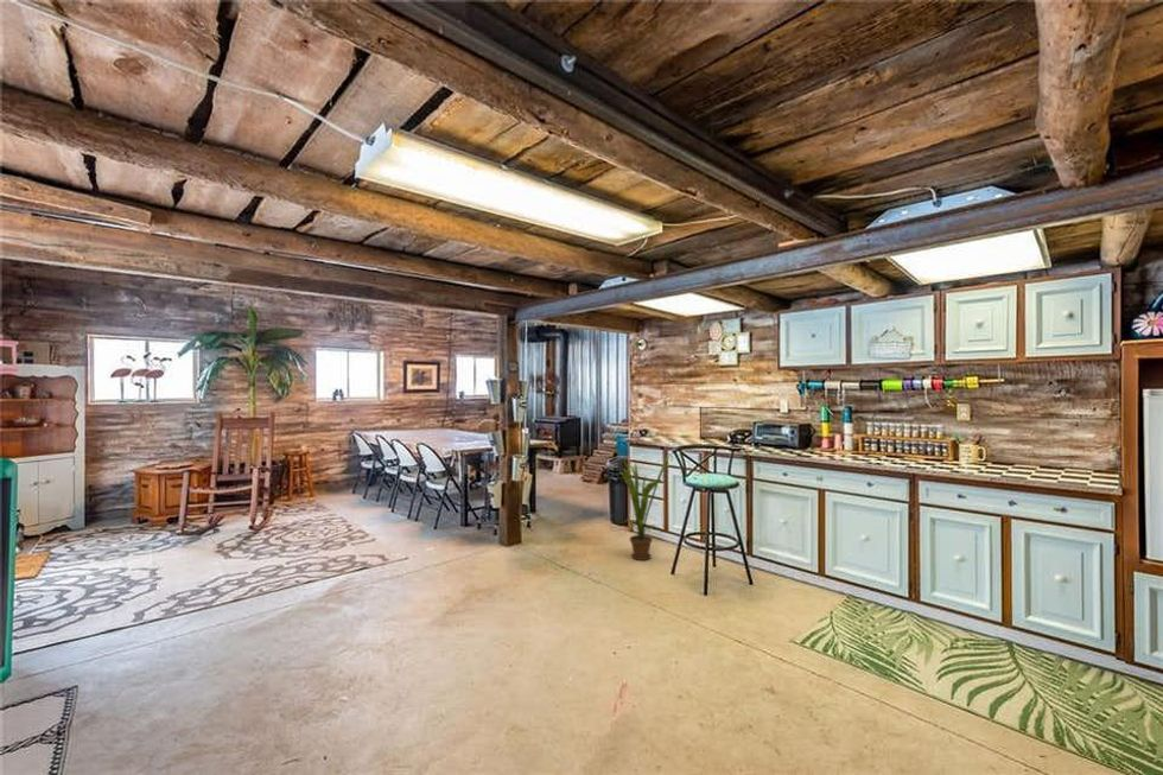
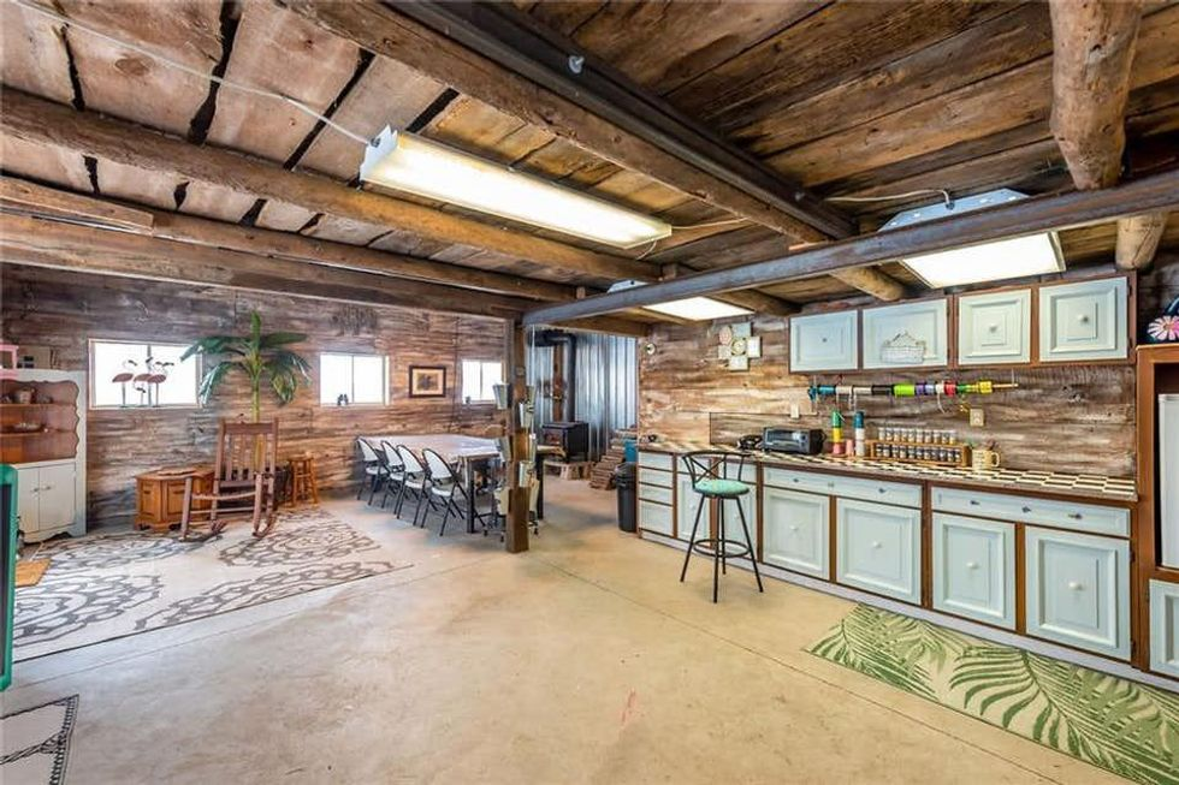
- house plant [612,450,672,561]
